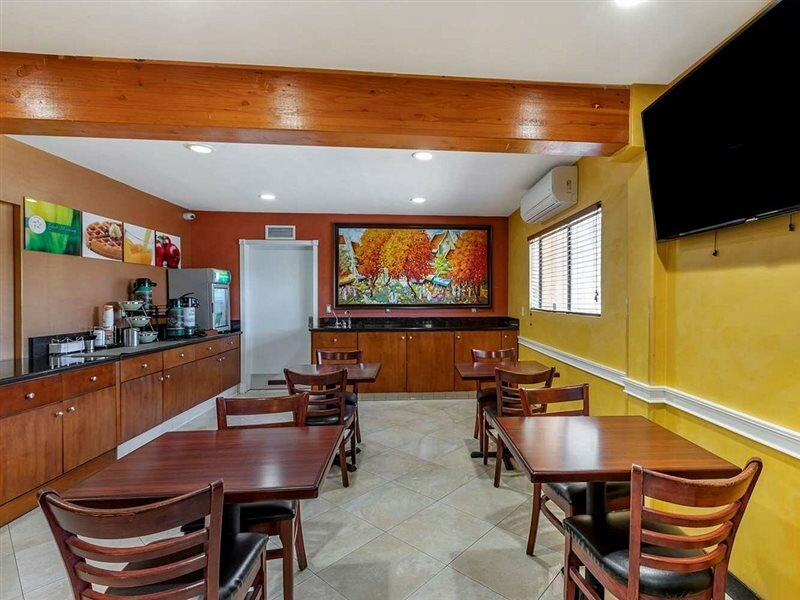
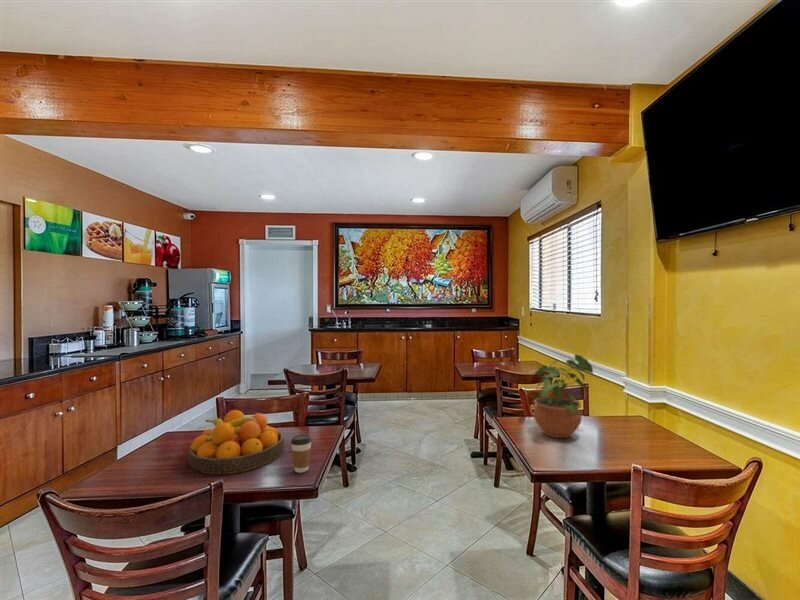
+ potted plant [532,353,594,439]
+ fruit bowl [187,409,285,475]
+ coffee cup [290,434,313,474]
